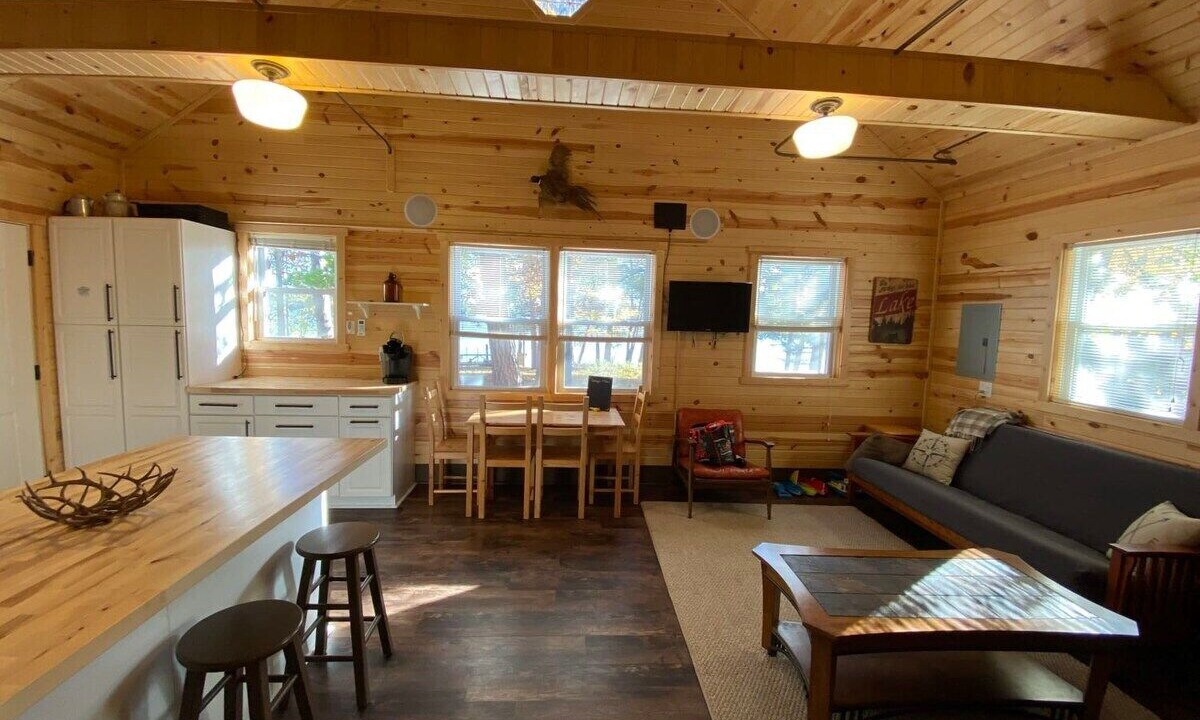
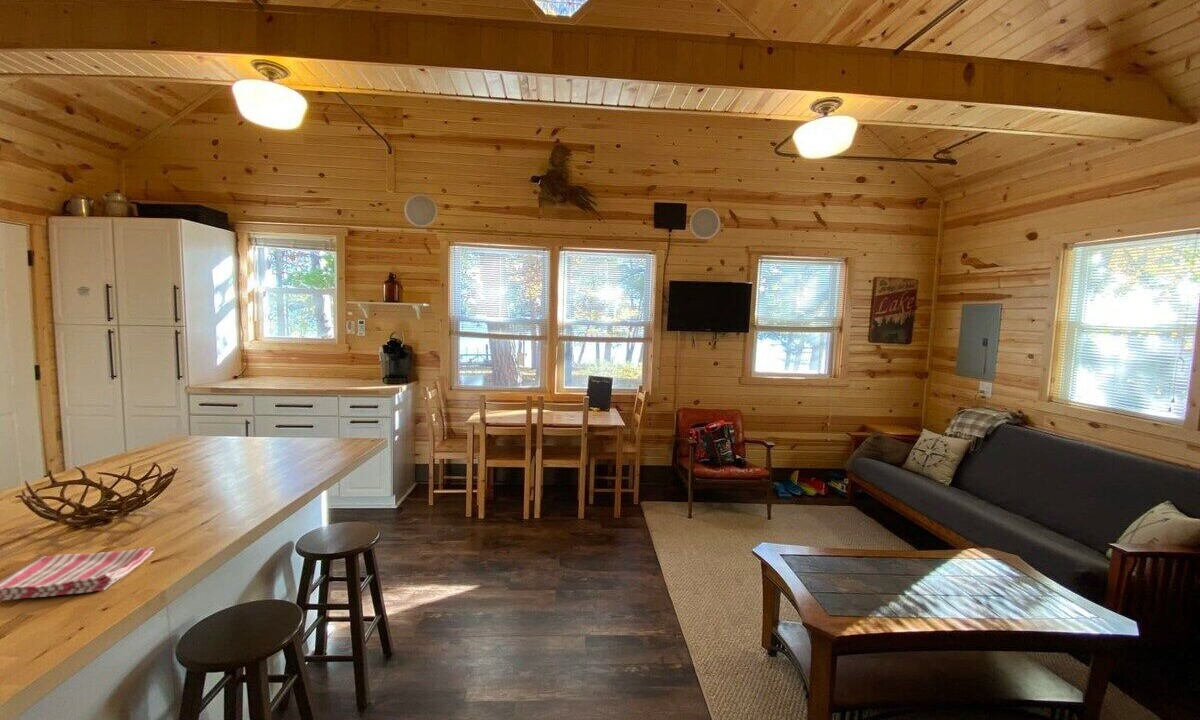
+ dish towel [0,546,155,601]
